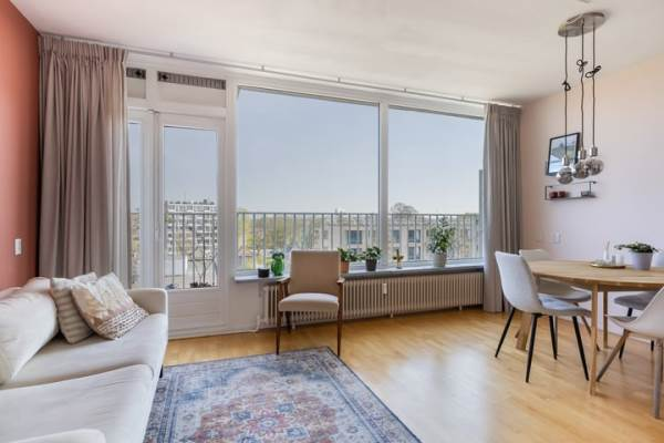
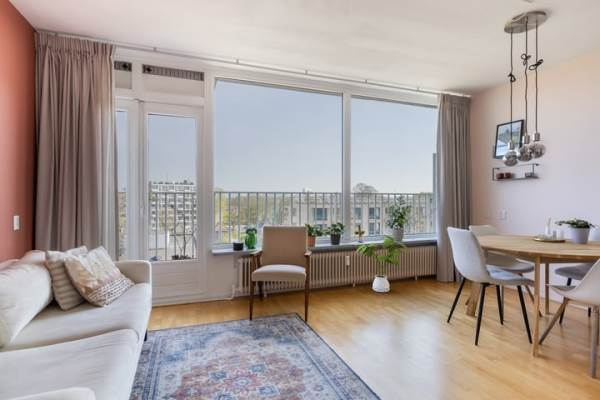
+ house plant [354,235,410,293]
